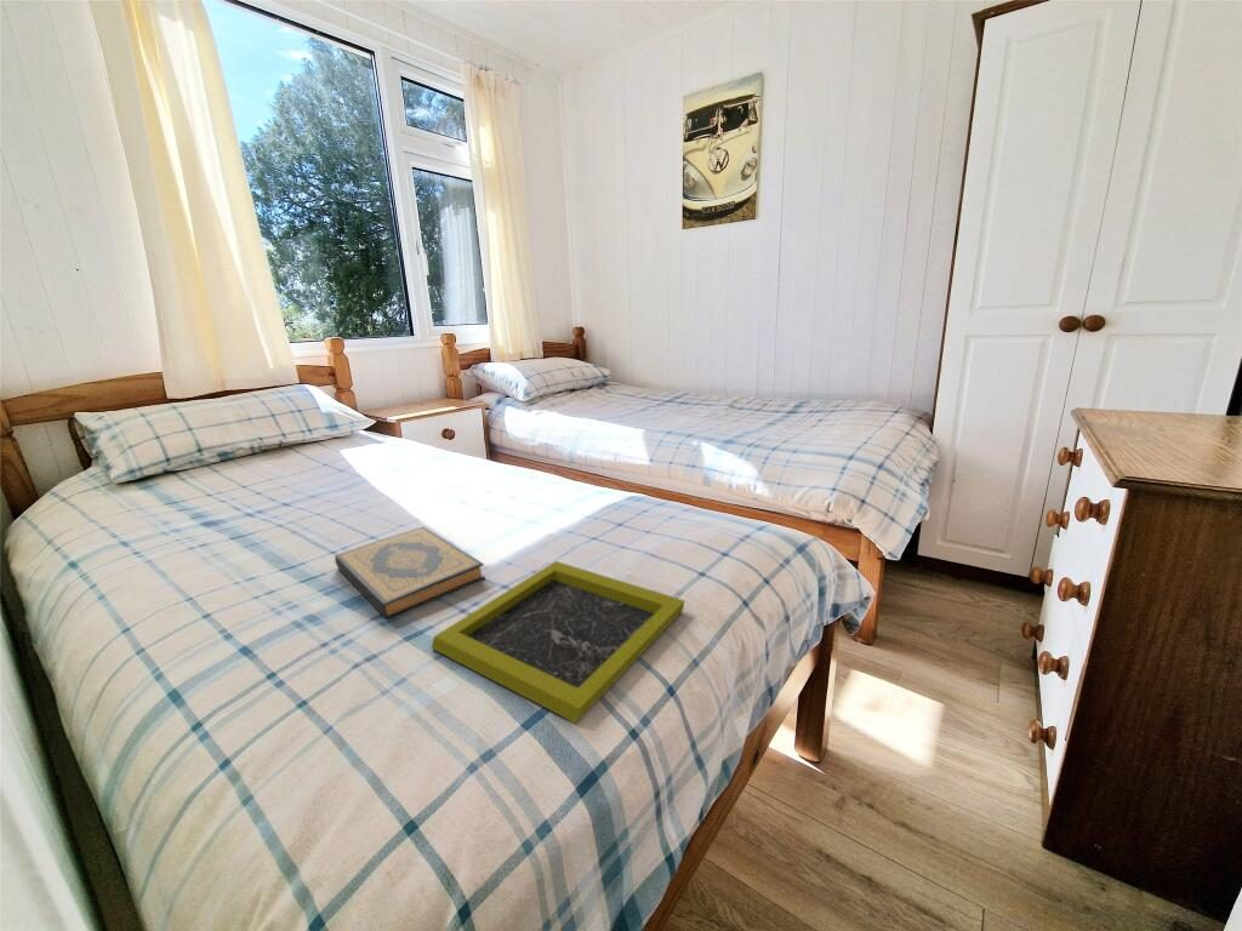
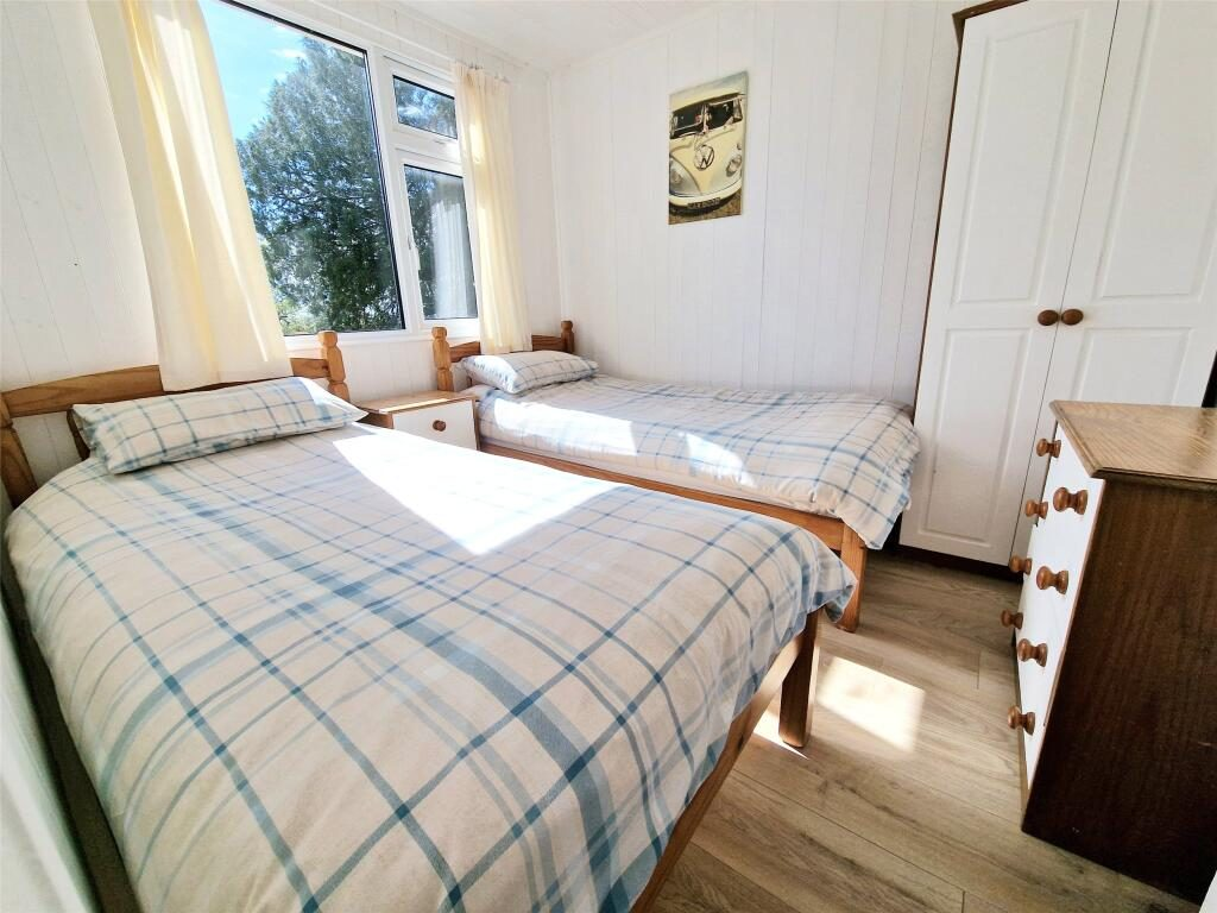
- hardback book [334,525,486,619]
- tray [429,560,686,725]
